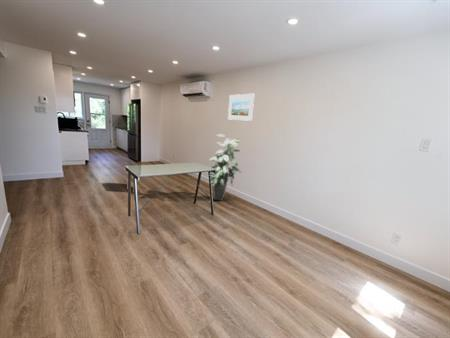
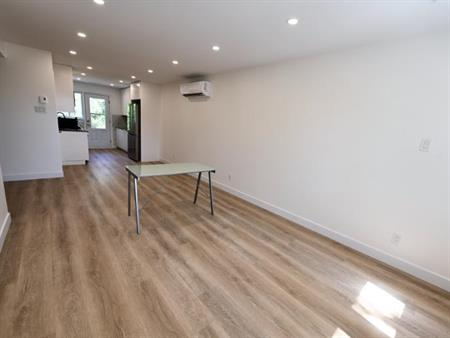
- indoor plant [207,133,242,202]
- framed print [227,93,255,122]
